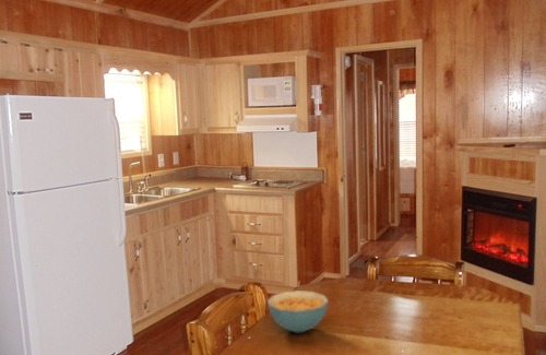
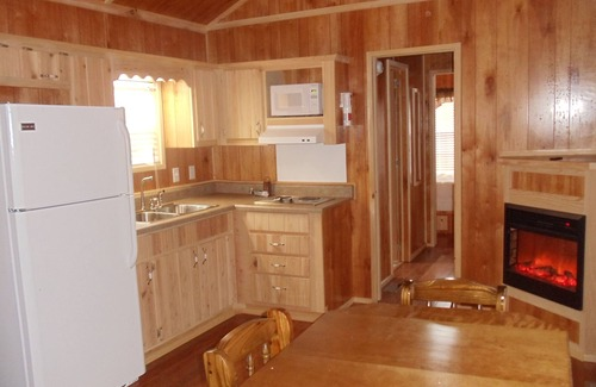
- cereal bowl [266,289,330,333]
